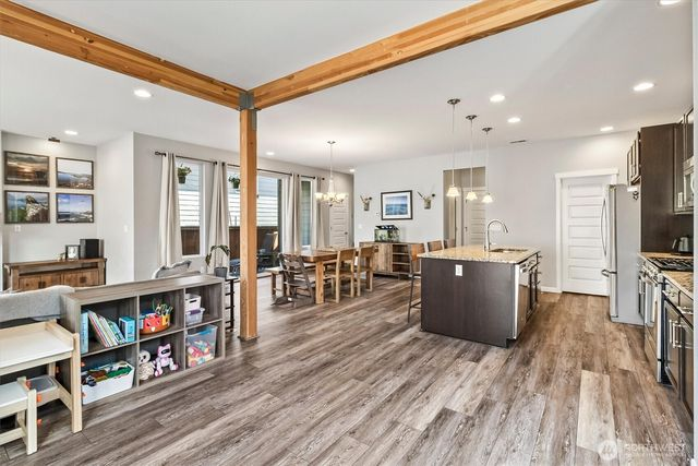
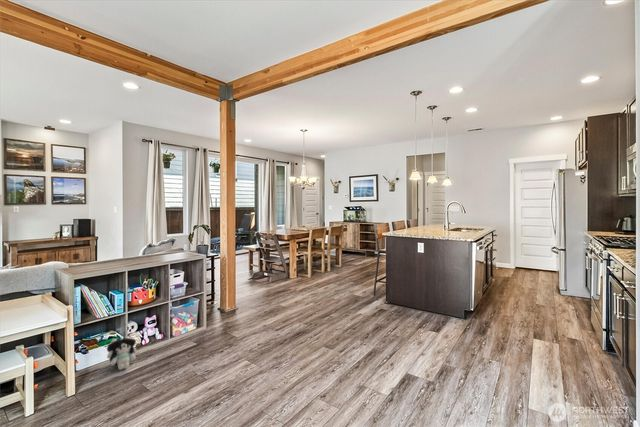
+ plush toy [106,336,141,371]
